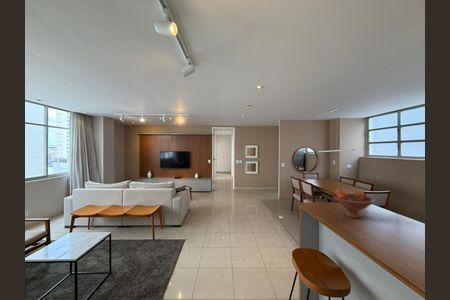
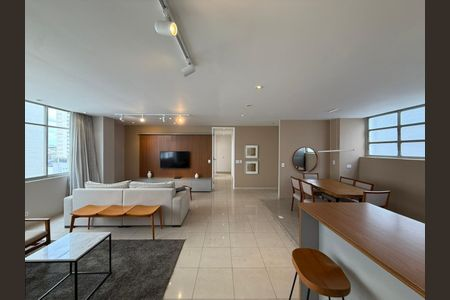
- fruit bowl [332,187,376,219]
